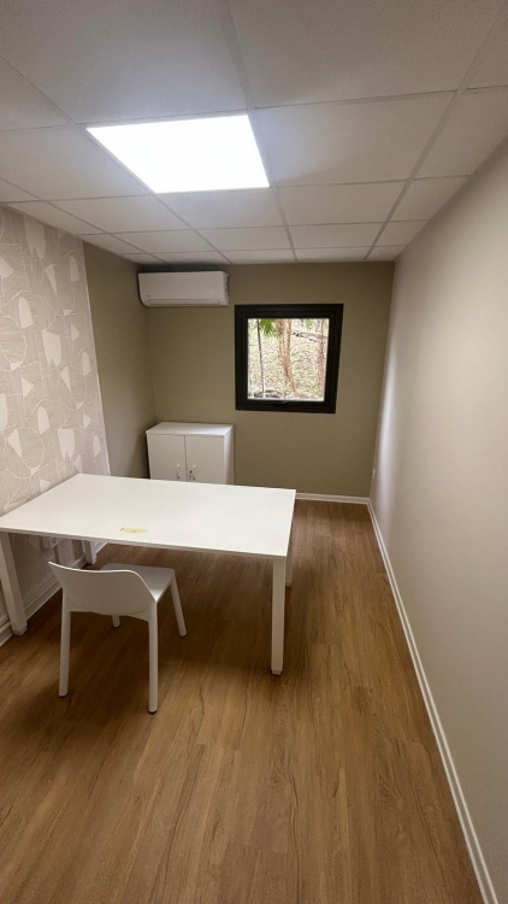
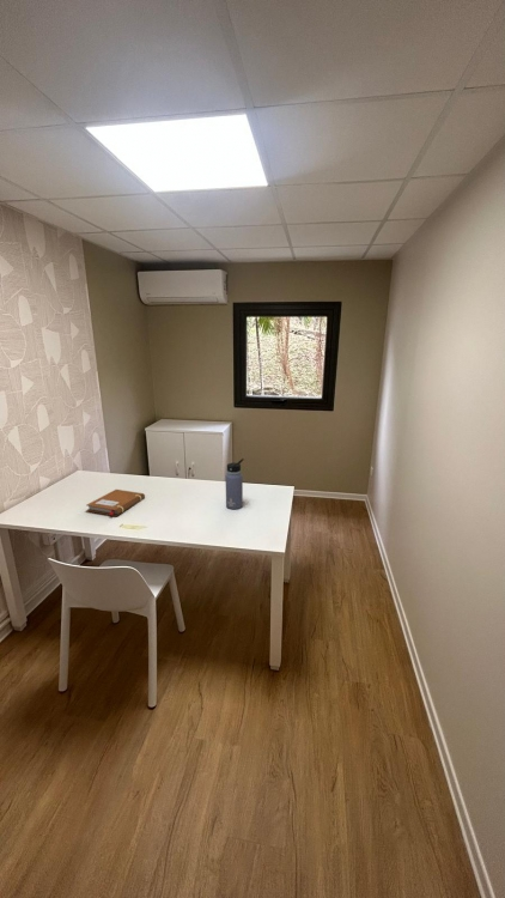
+ water bottle [224,457,245,510]
+ notebook [85,489,146,517]
